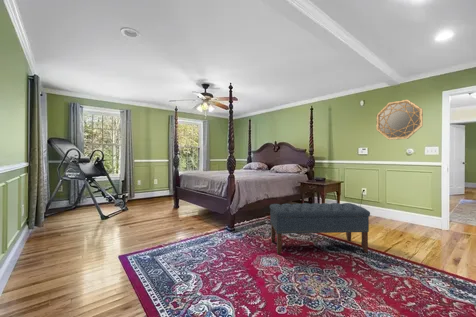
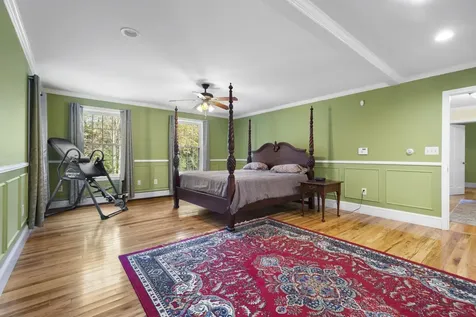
- home mirror [376,99,424,141]
- bench [269,202,371,255]
